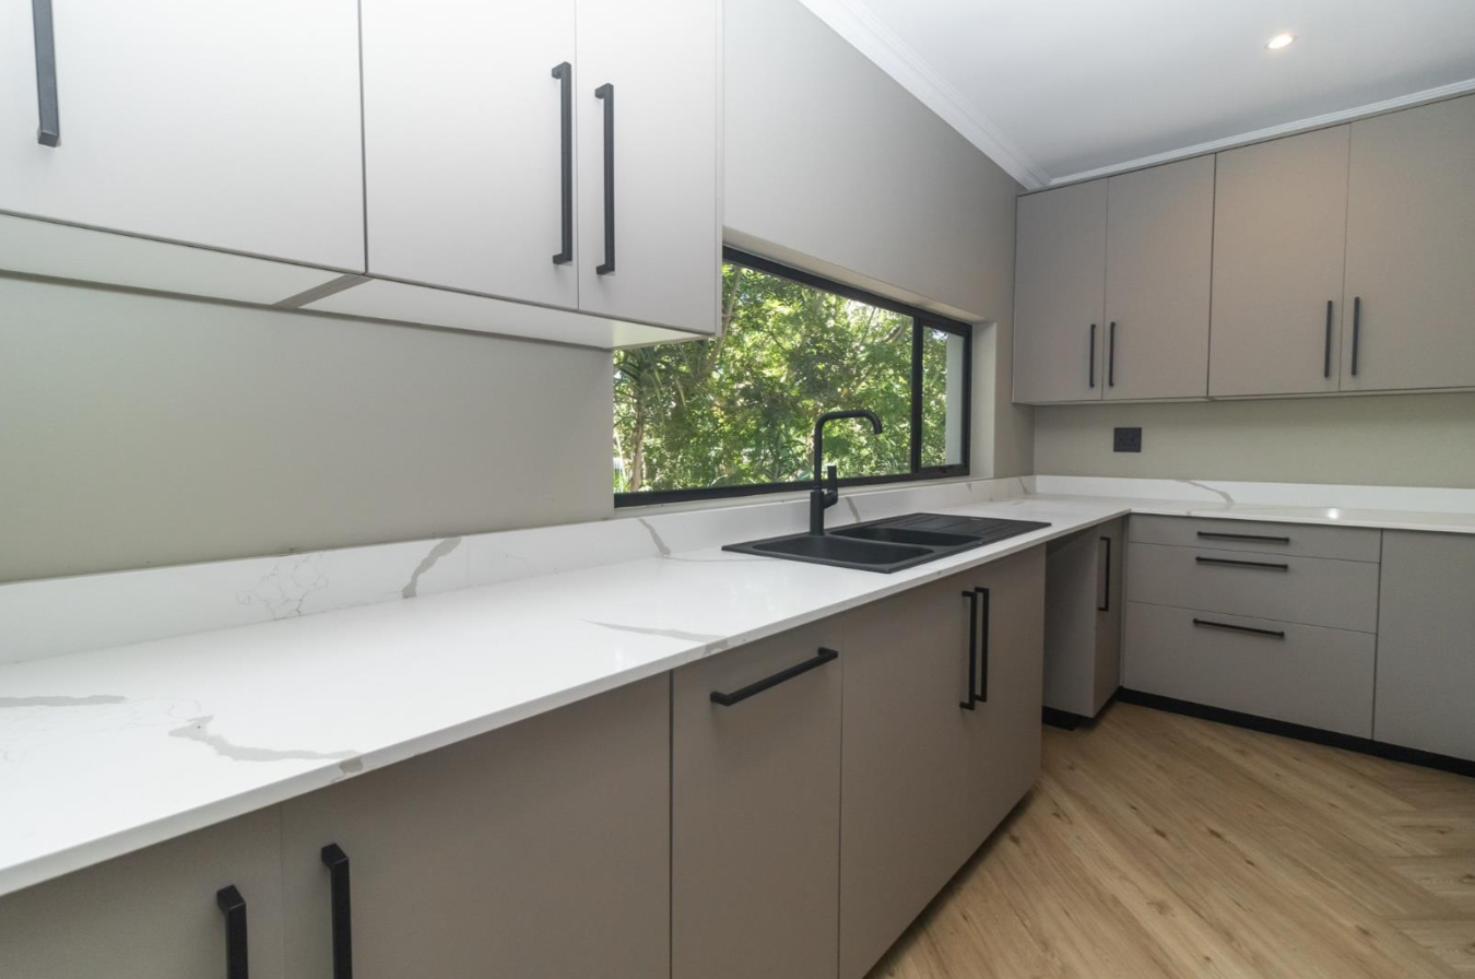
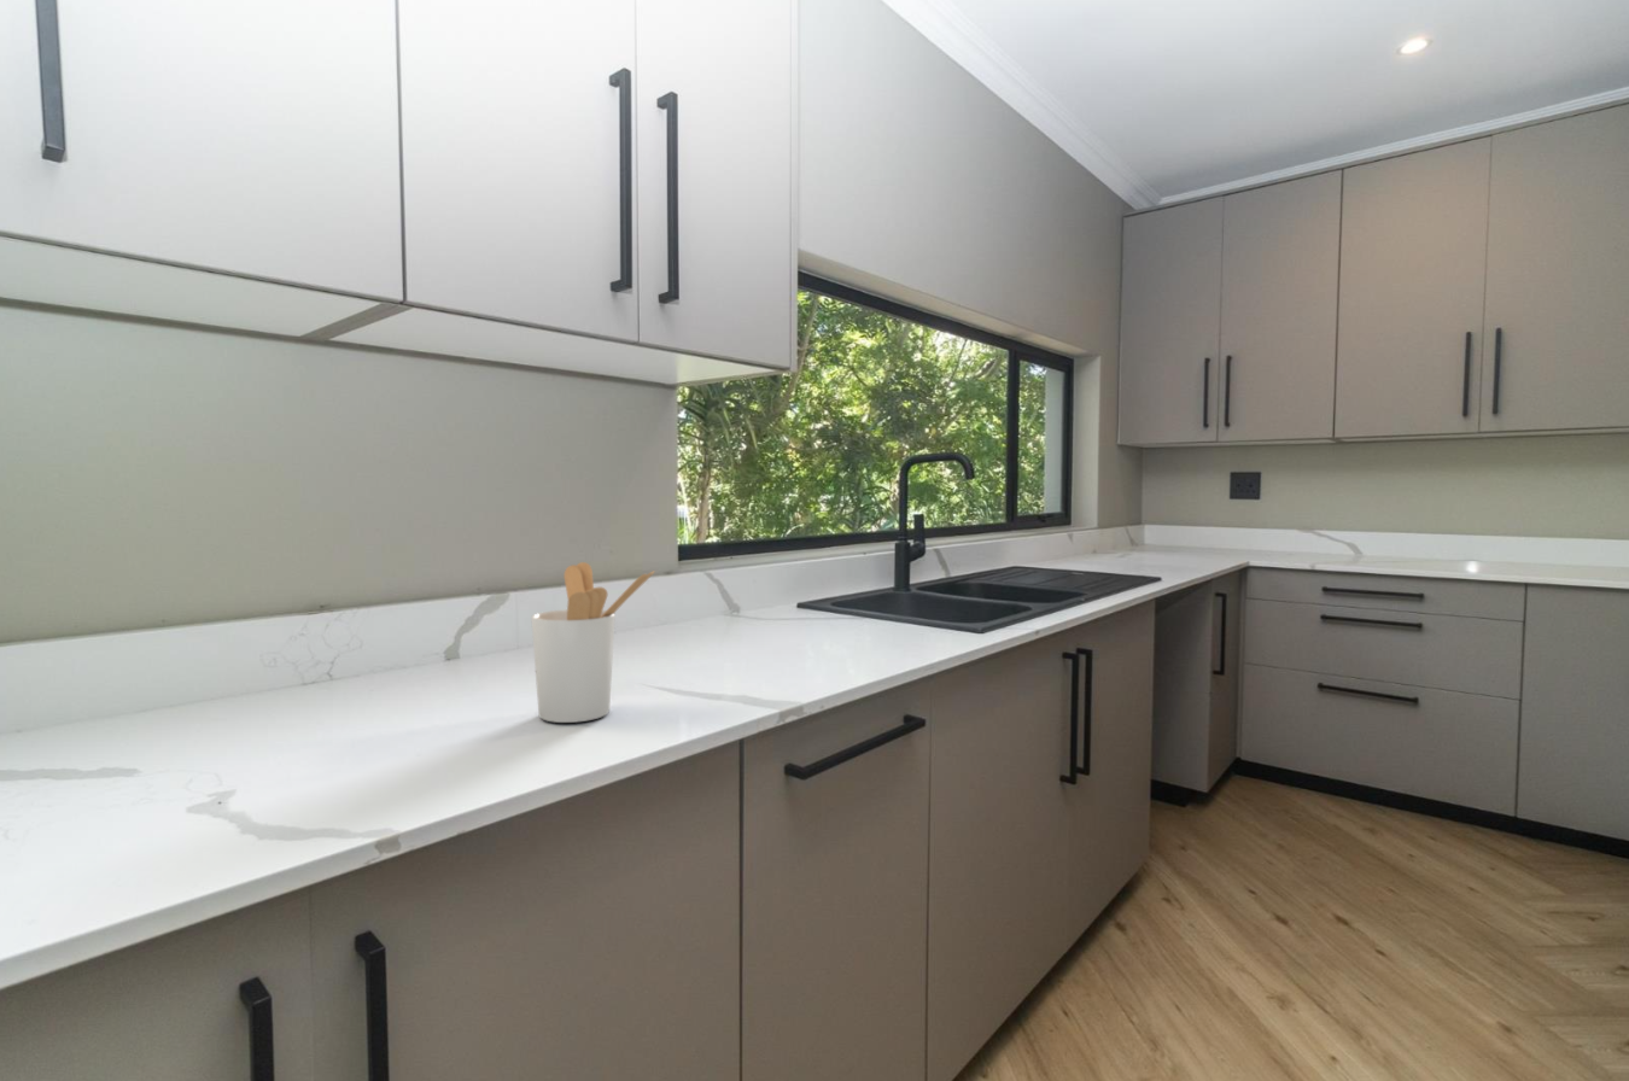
+ utensil holder [530,561,656,724]
